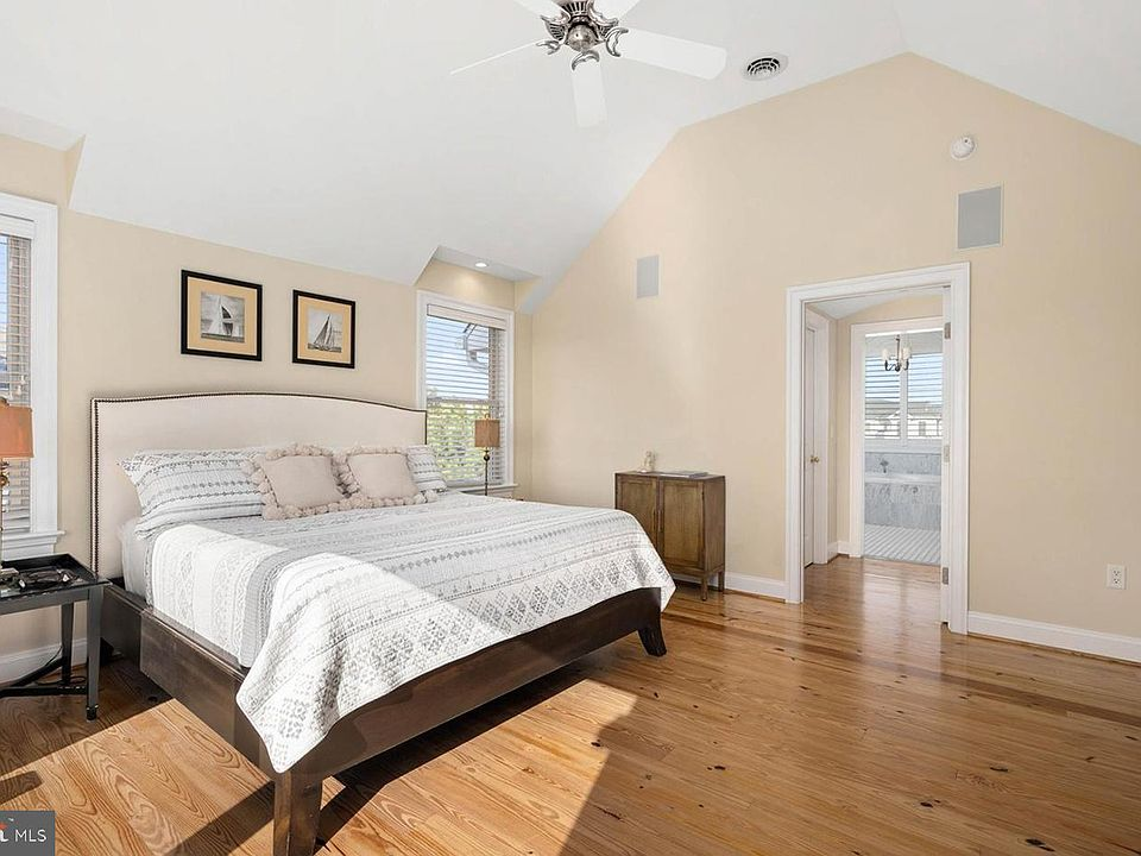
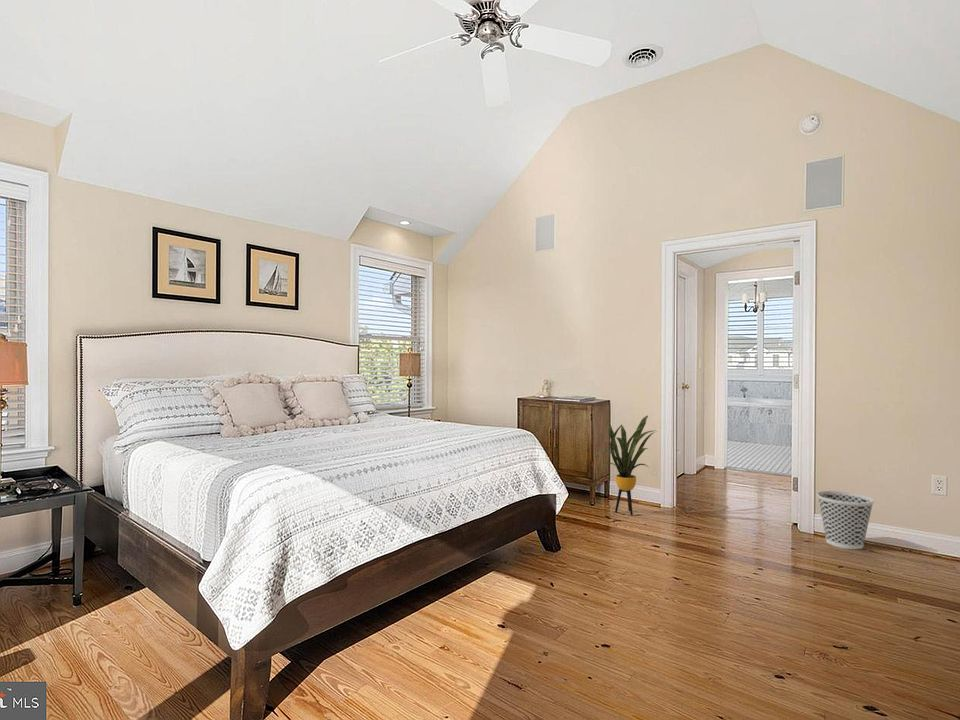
+ house plant [594,415,659,516]
+ wastebasket [816,490,875,550]
